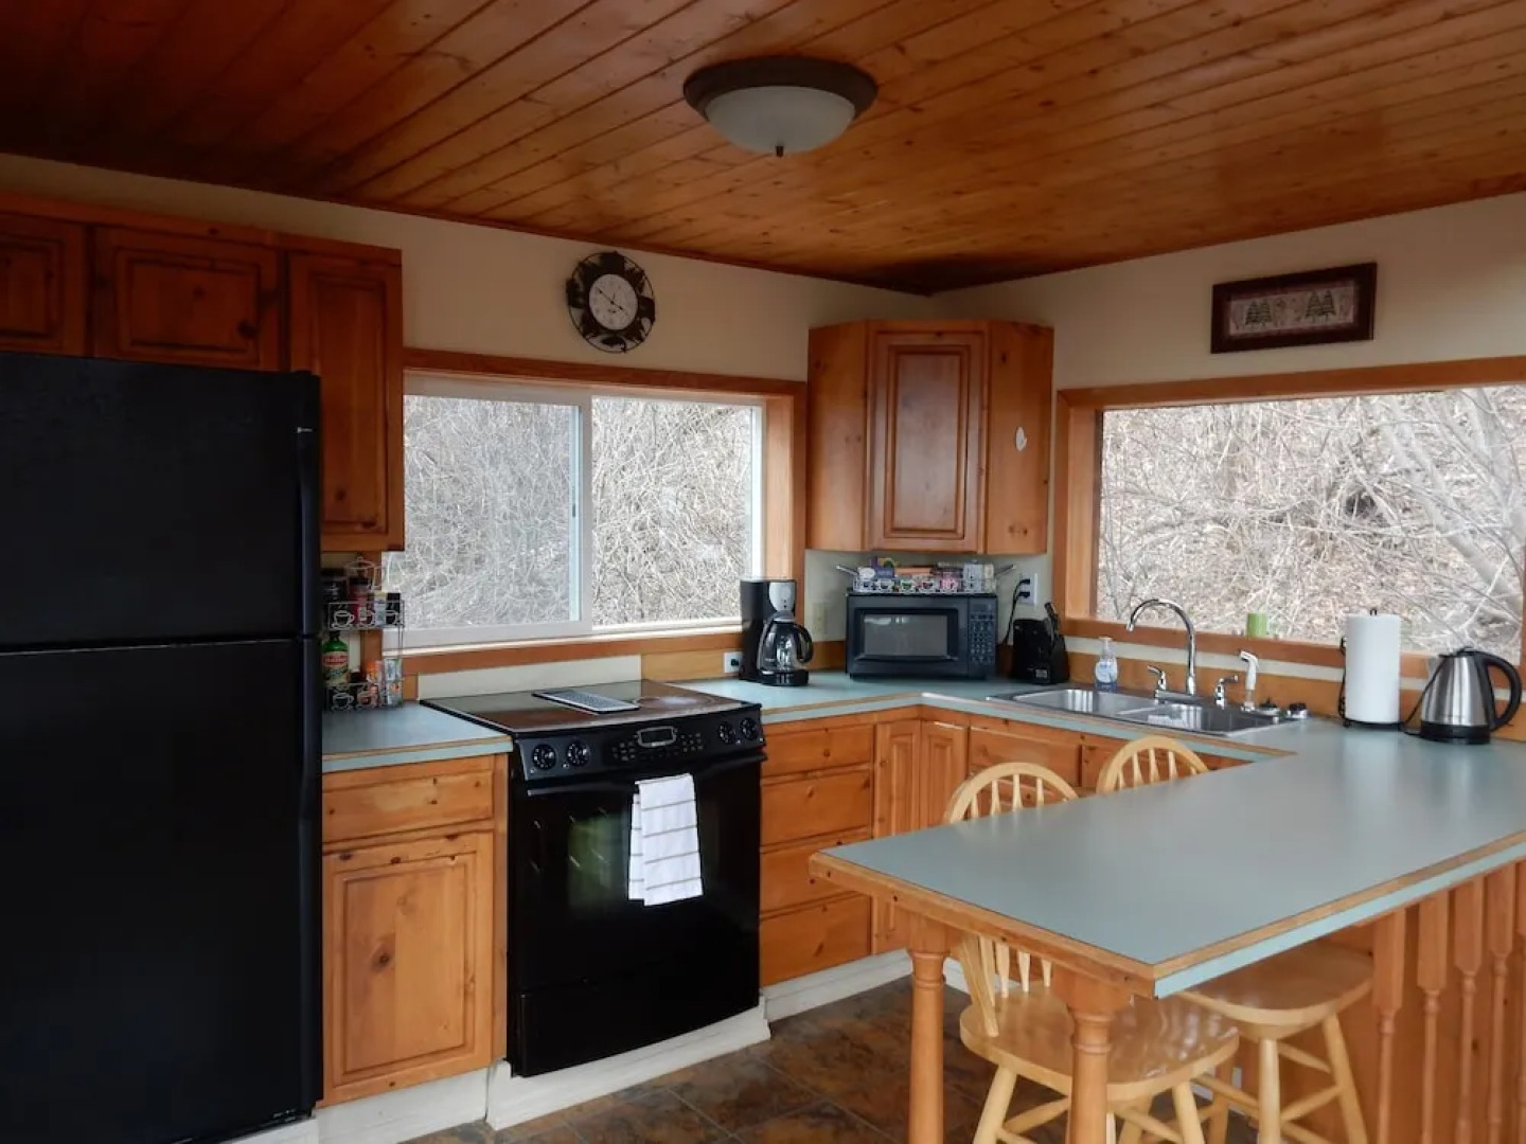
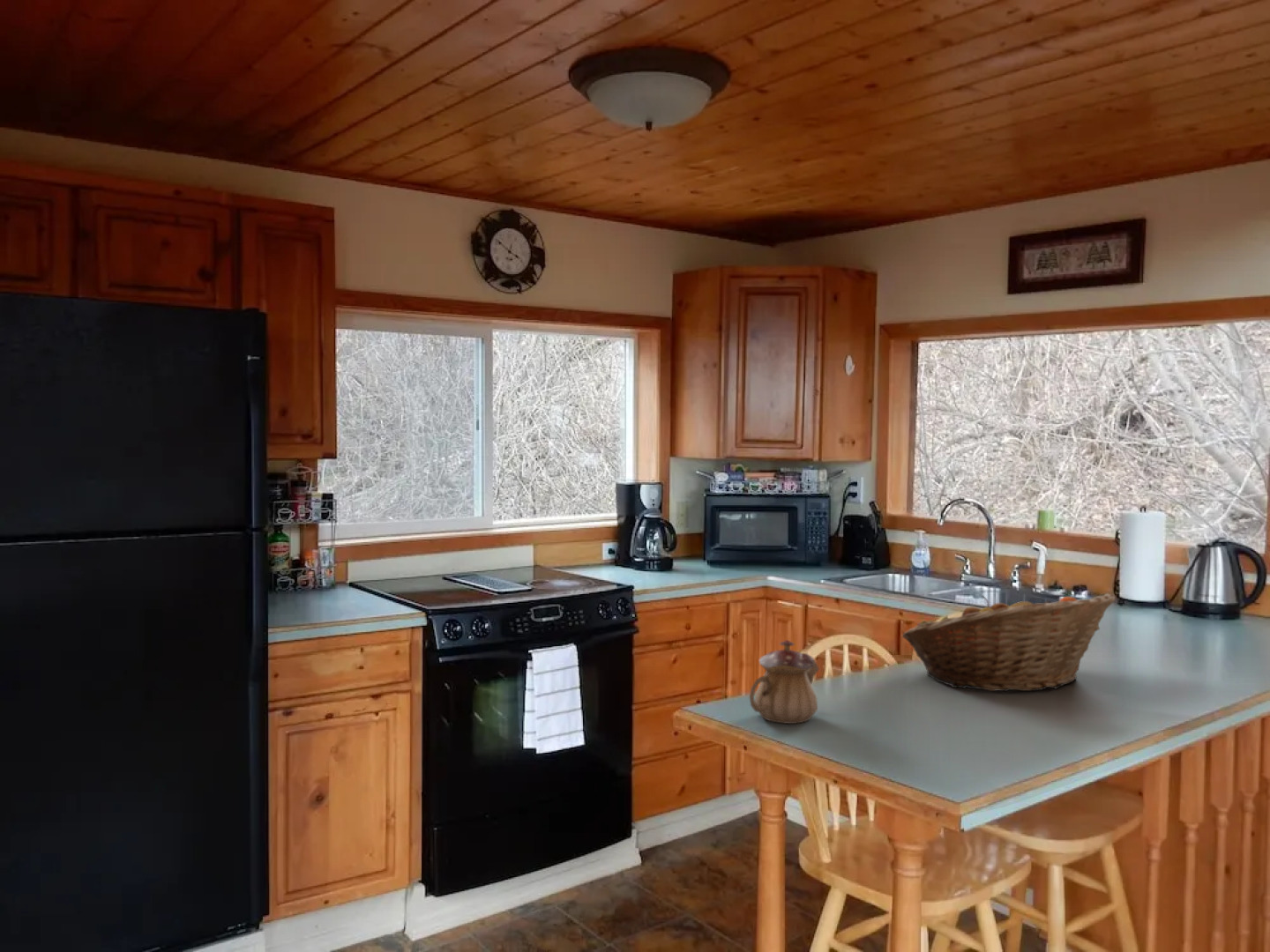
+ fruit basket [901,592,1116,692]
+ teapot [749,639,820,725]
